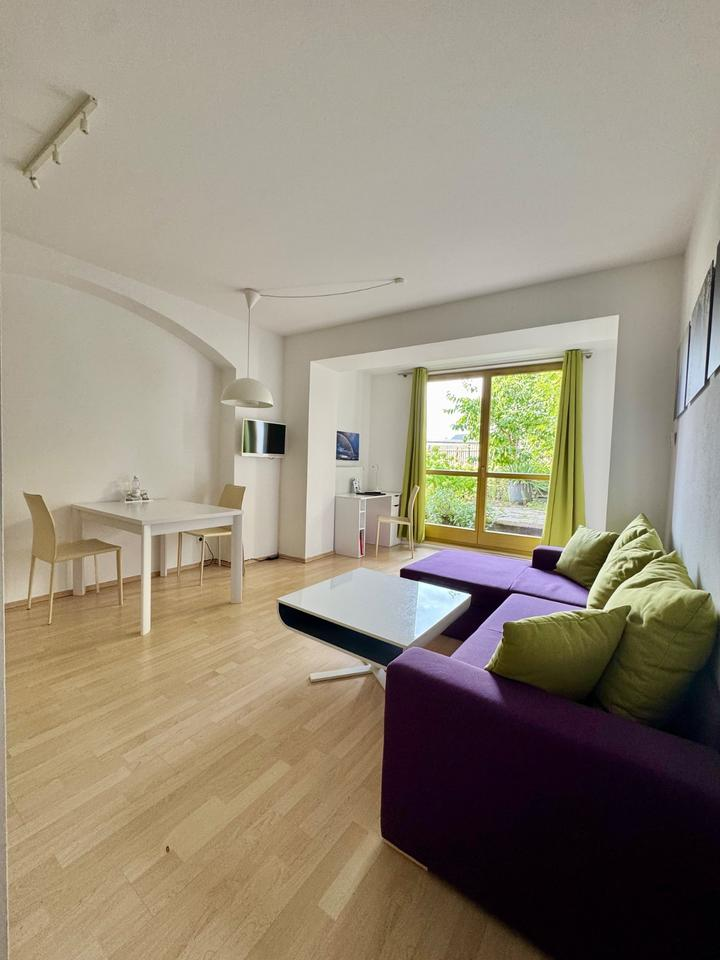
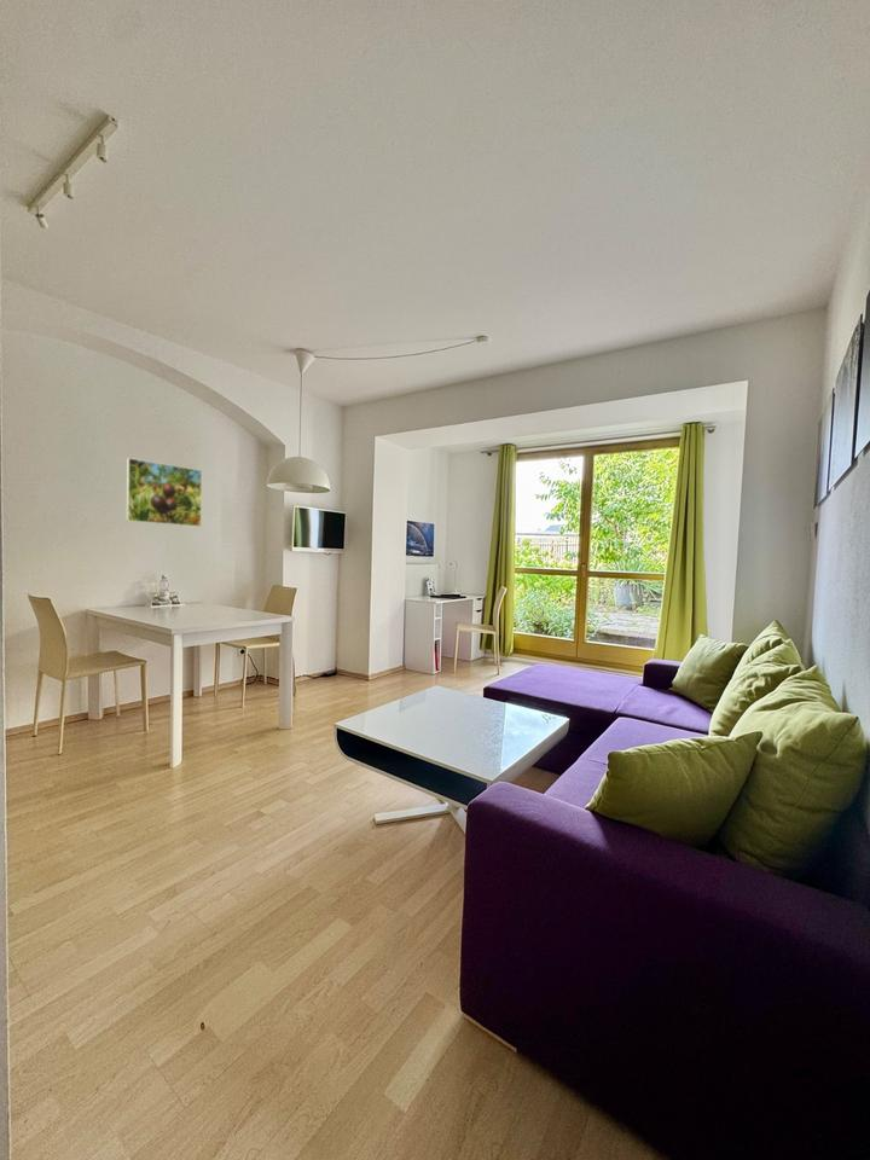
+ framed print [124,457,203,528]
